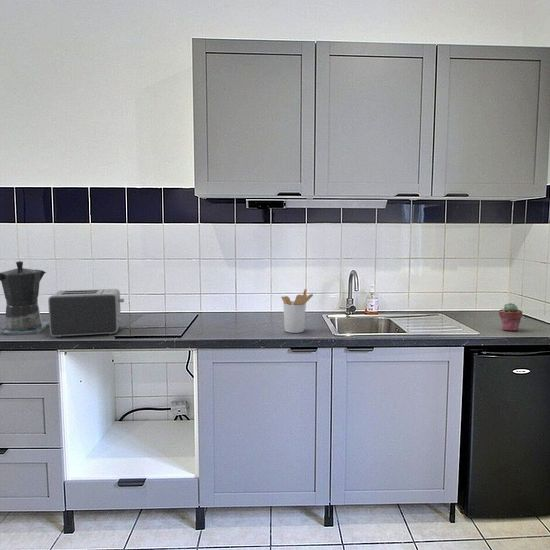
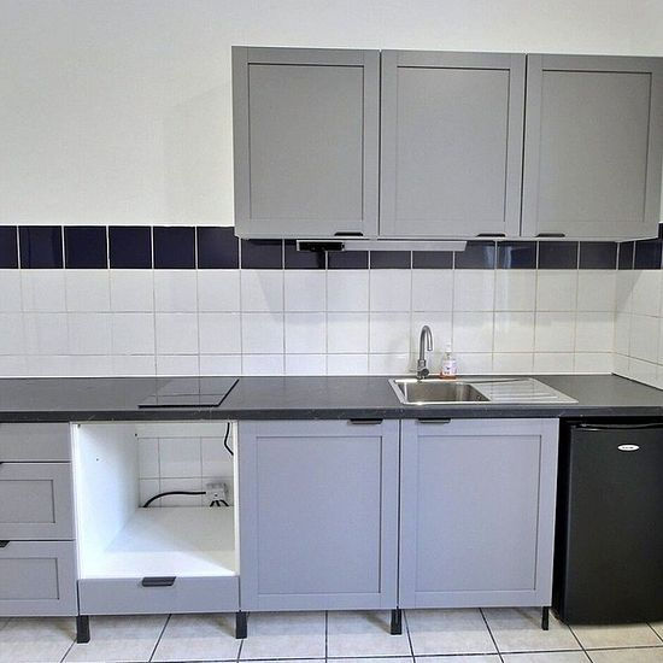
- utensil holder [280,288,314,334]
- potted succulent [498,302,524,332]
- coffee maker [0,260,50,336]
- toaster [47,288,125,338]
